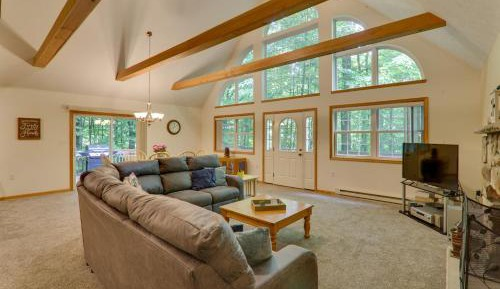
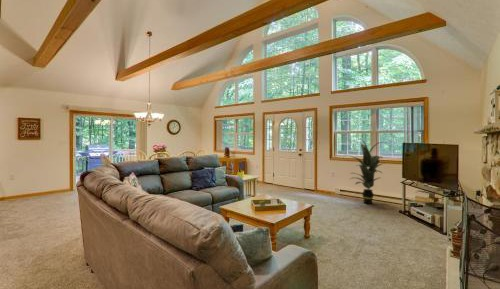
+ indoor plant [344,137,387,205]
